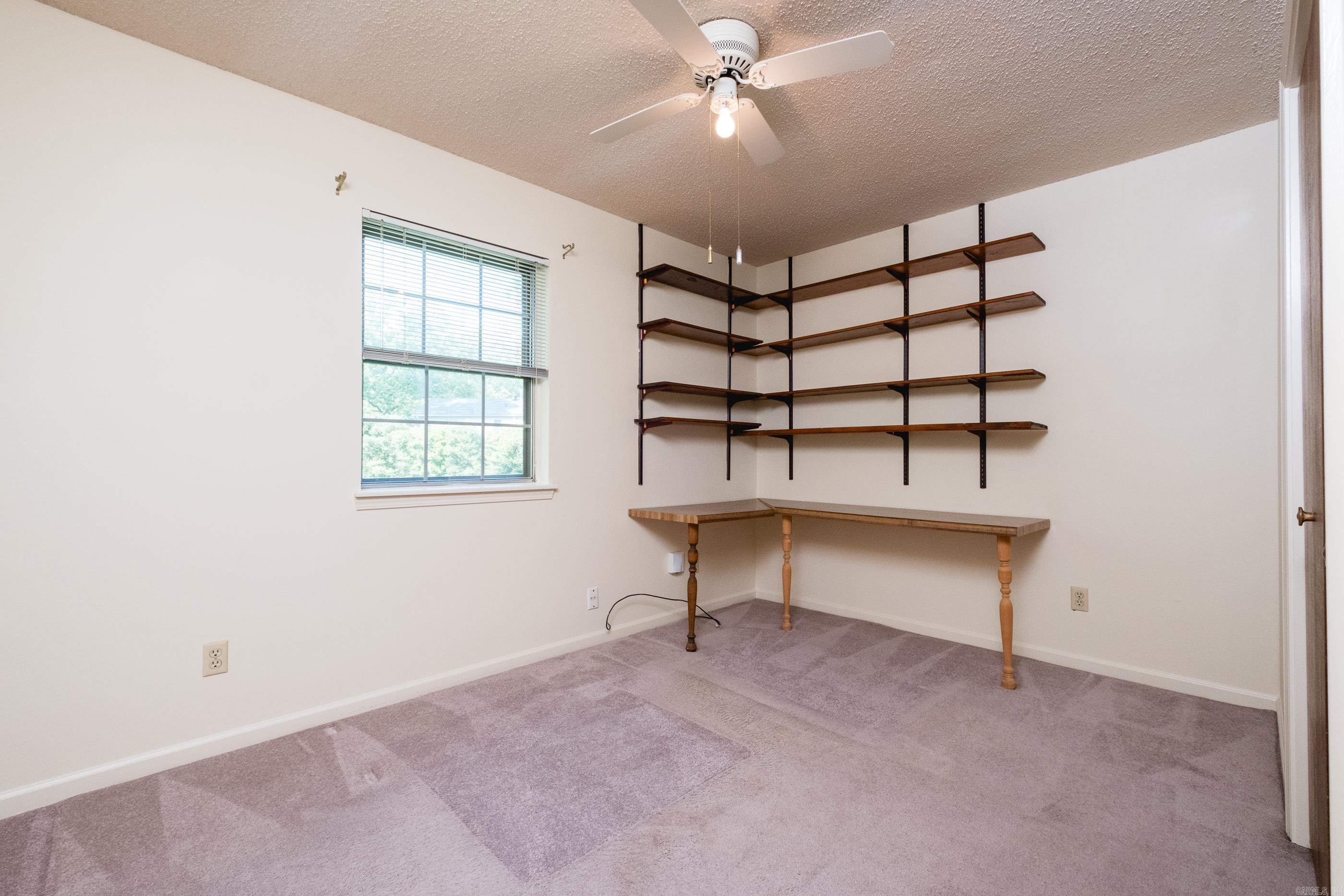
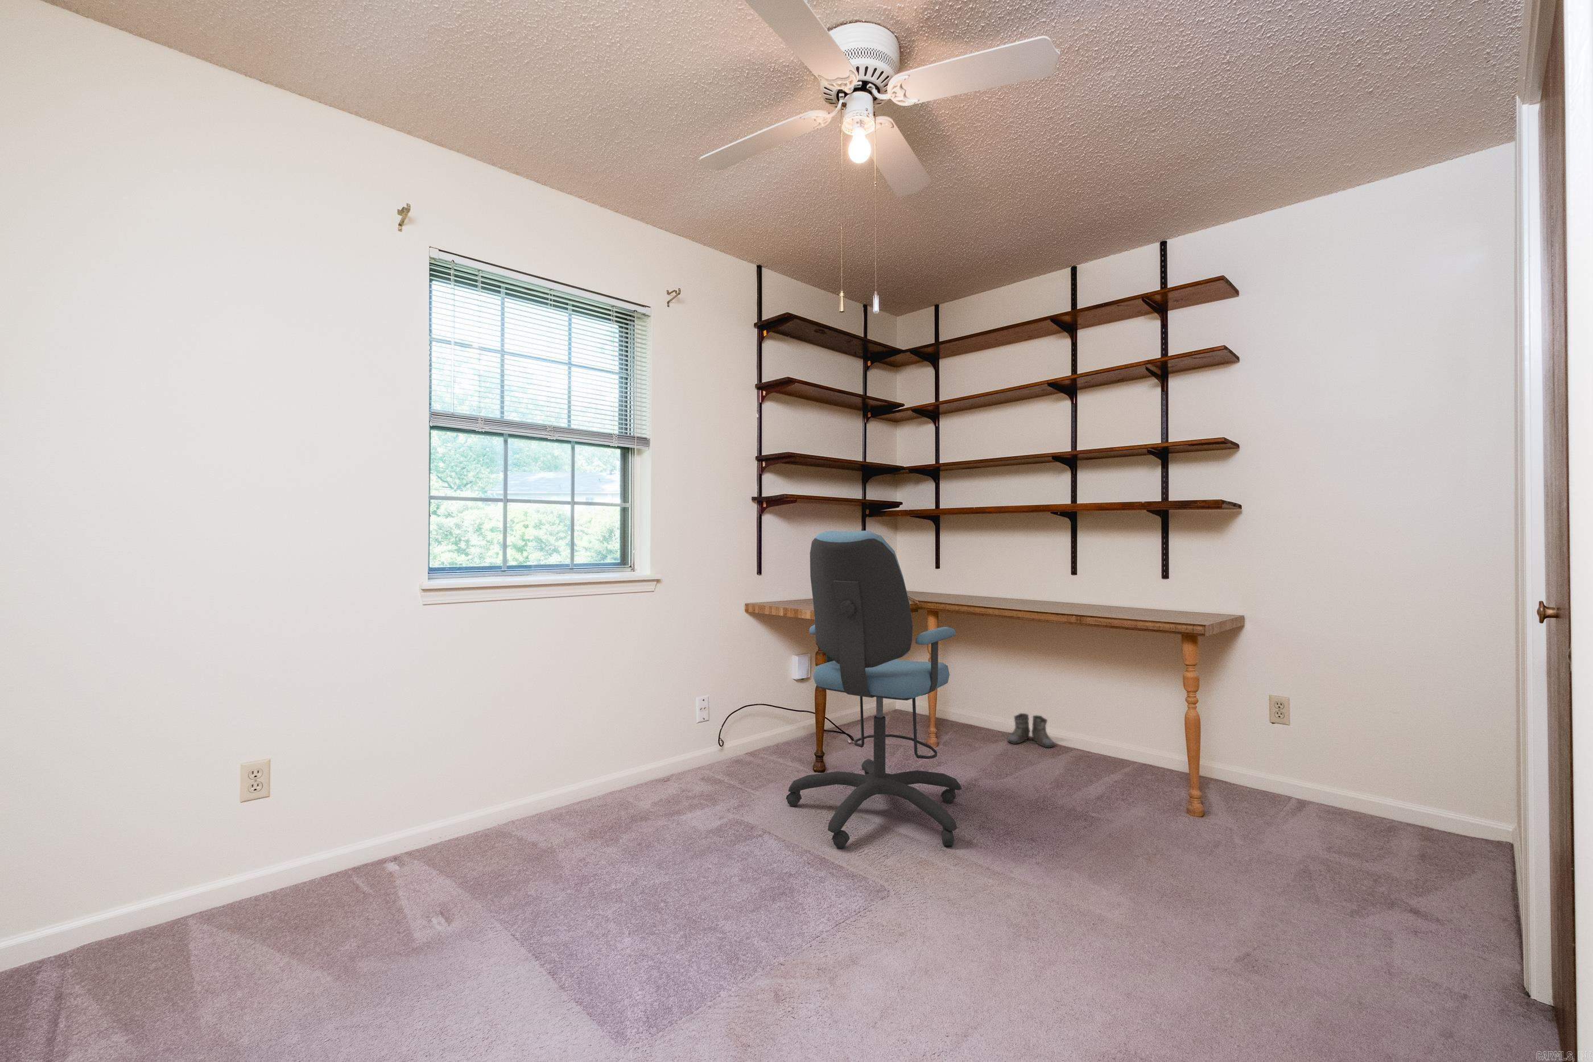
+ office chair [785,530,962,849]
+ boots [1007,712,1056,749]
